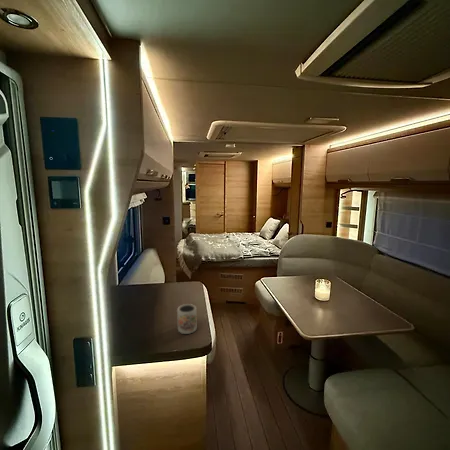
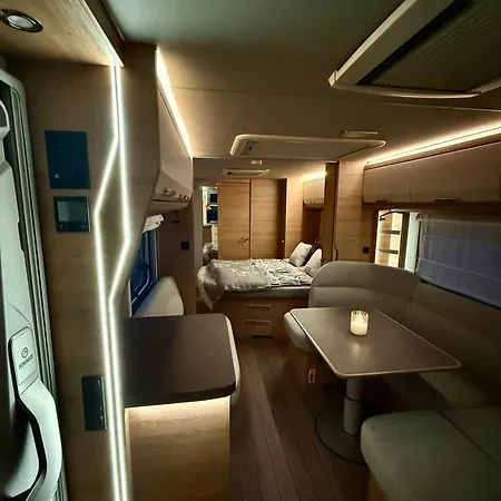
- mug [176,303,197,335]
